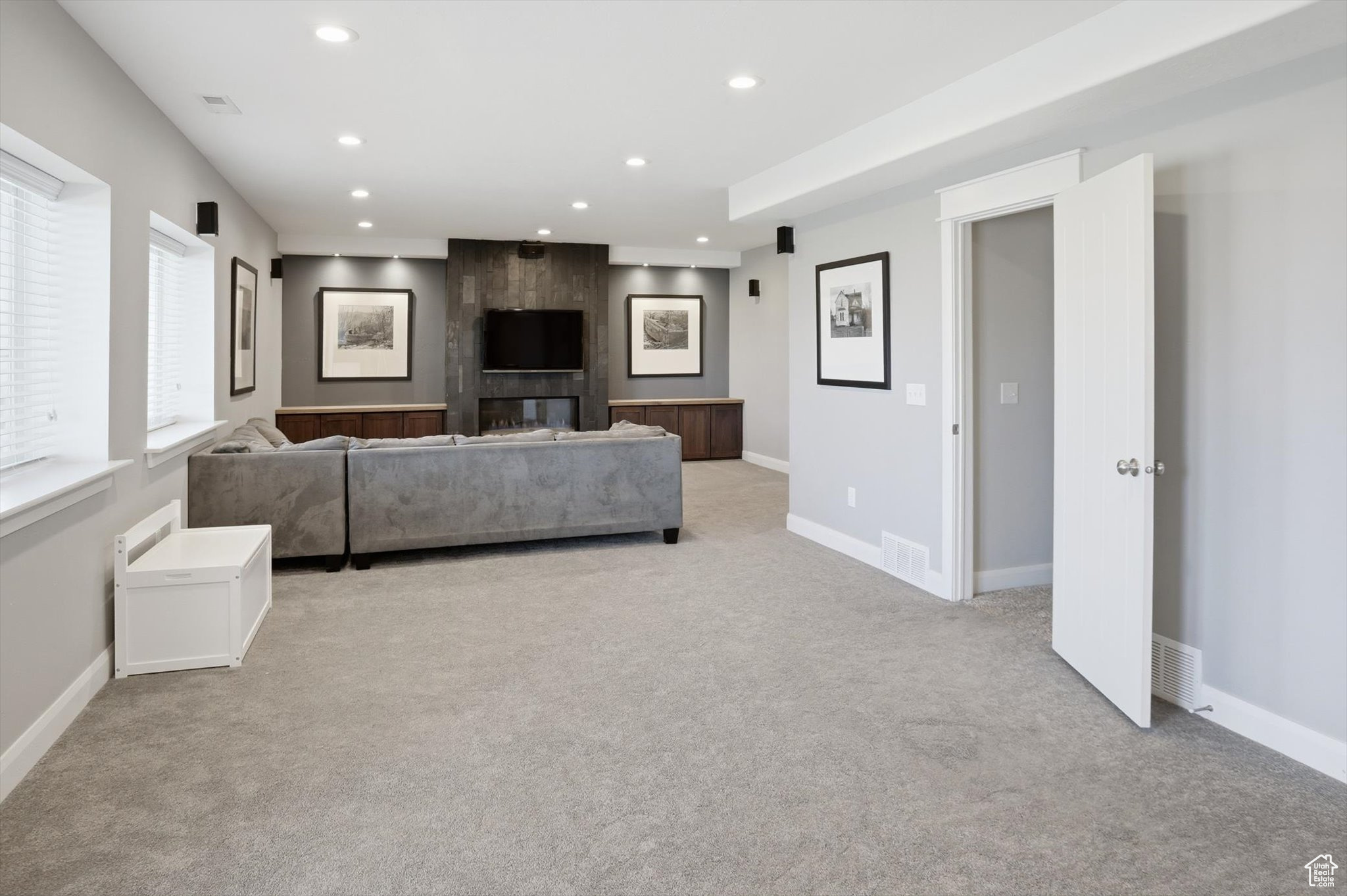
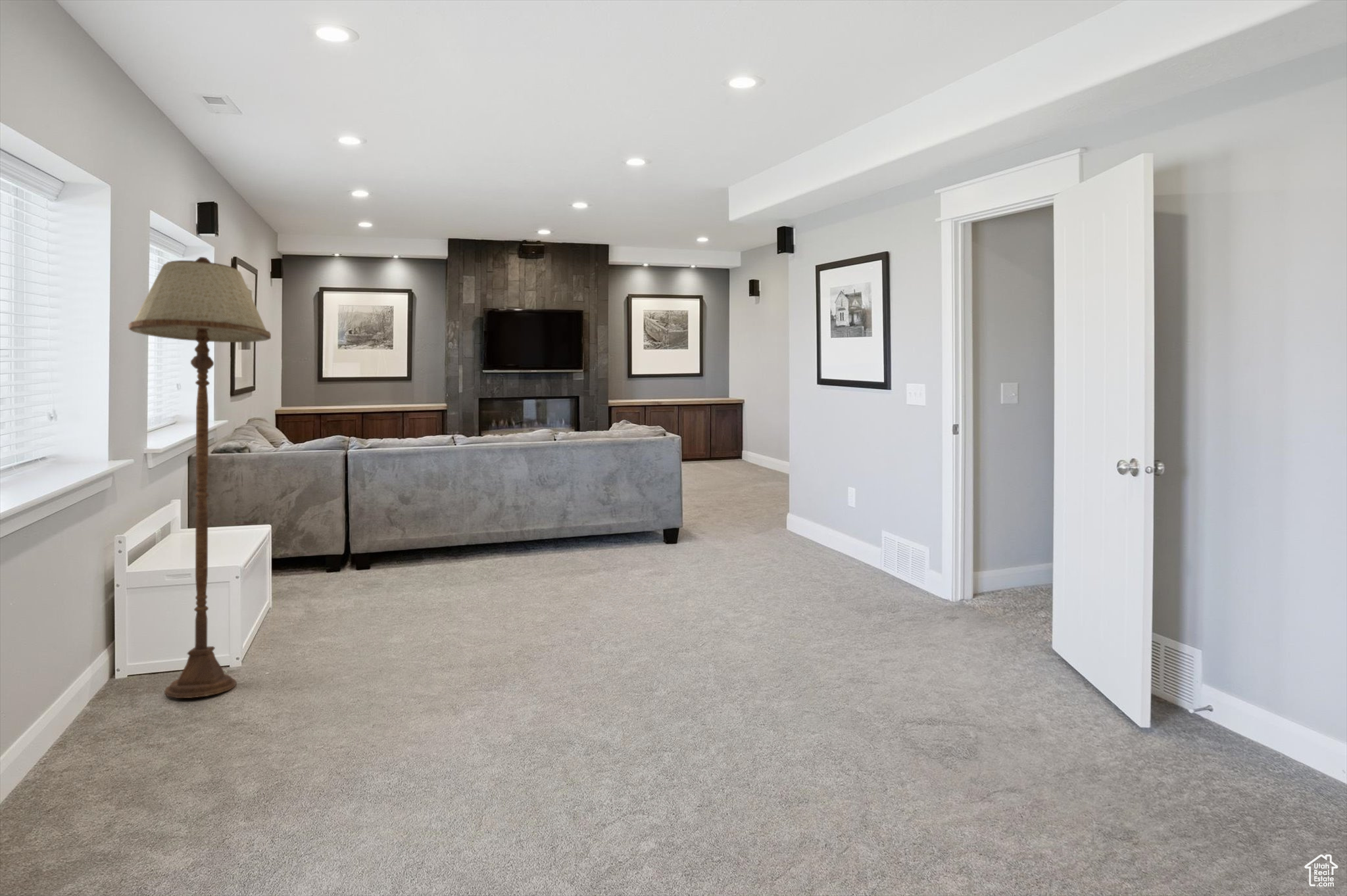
+ floor lamp [128,256,272,699]
